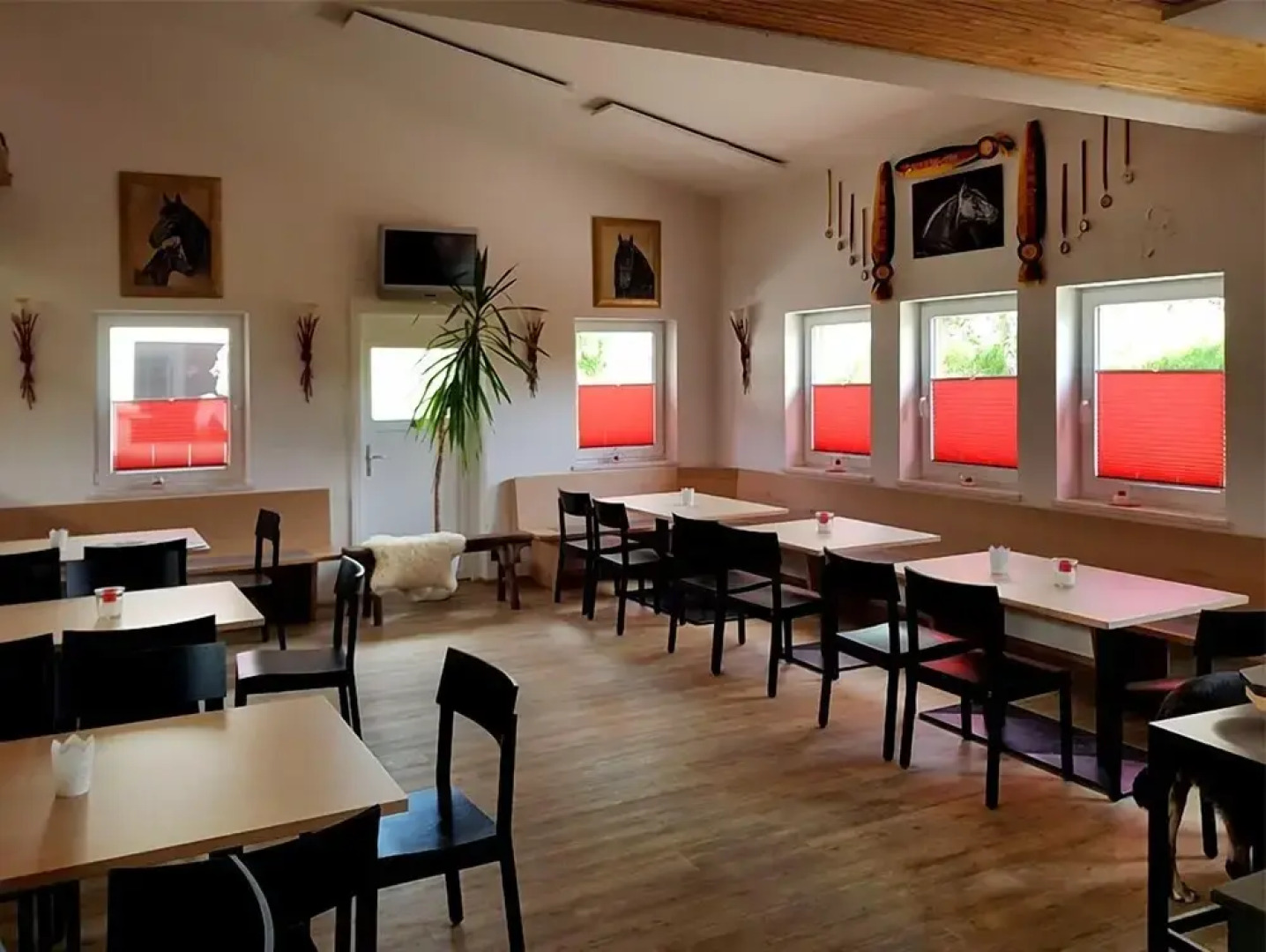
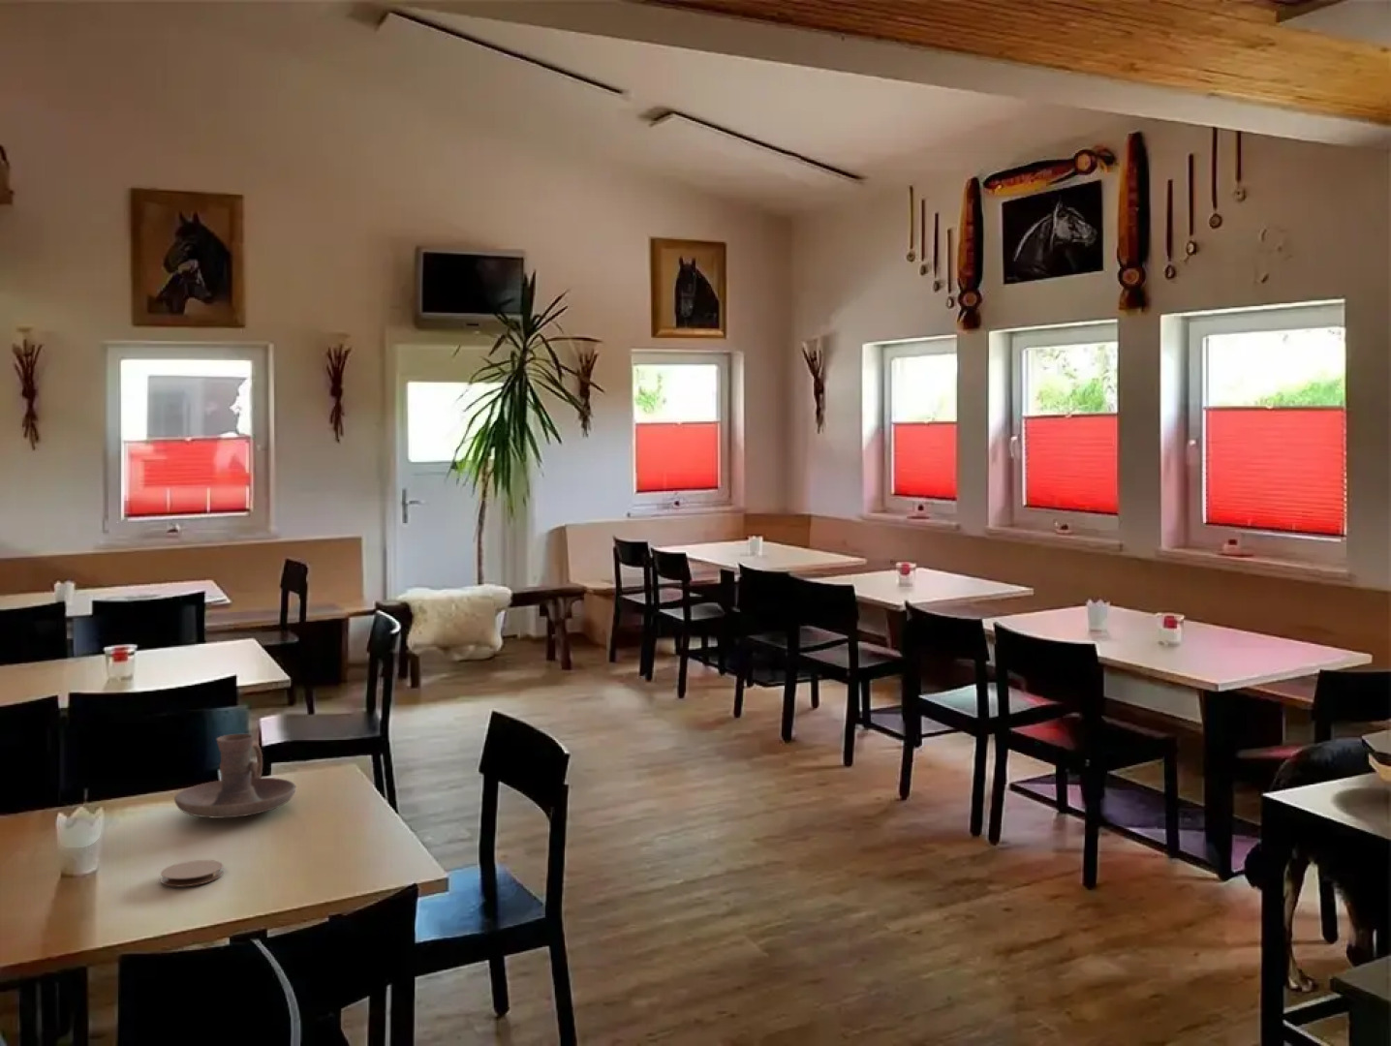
+ coaster [159,859,224,887]
+ candle holder [174,733,297,820]
